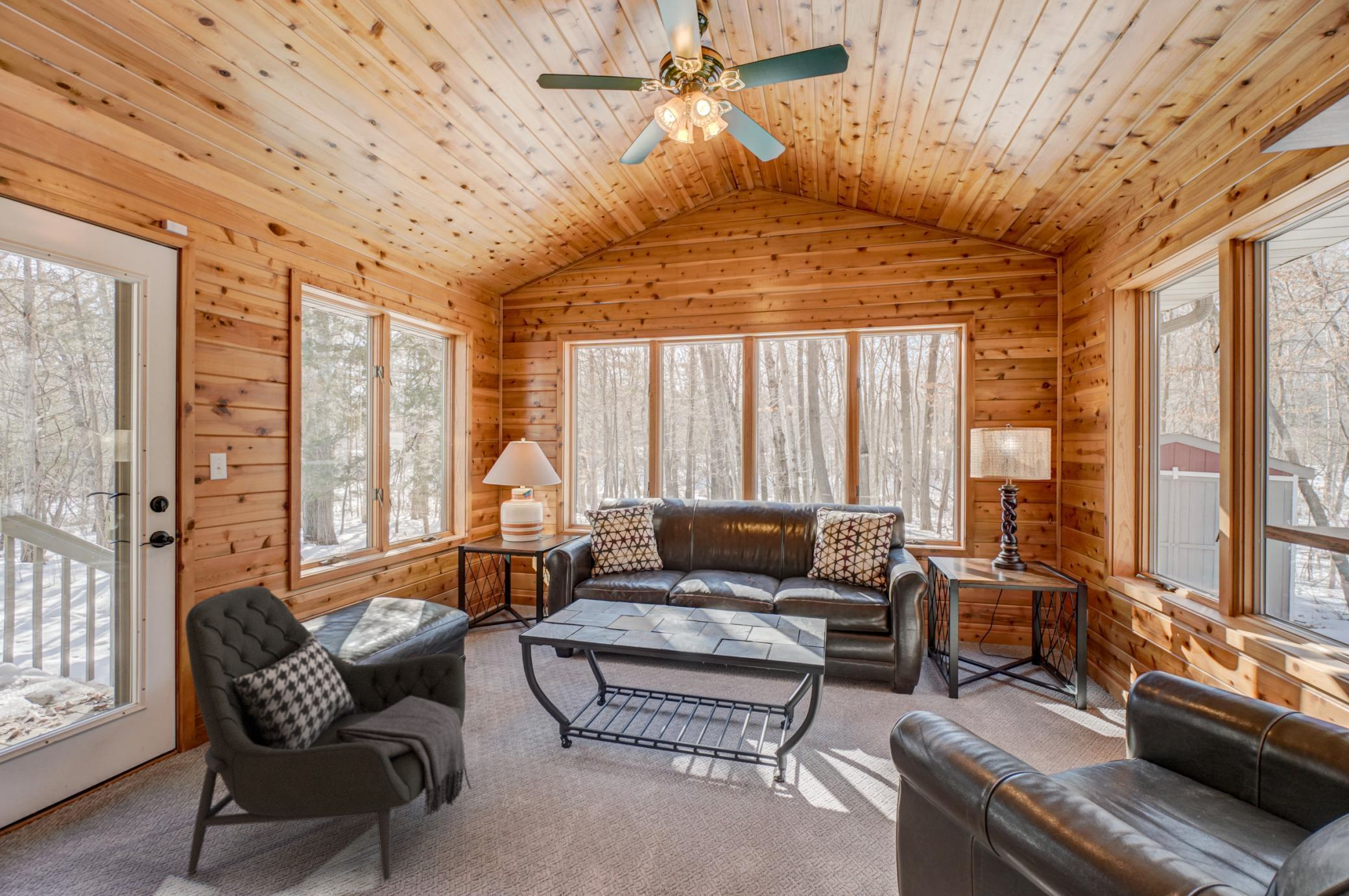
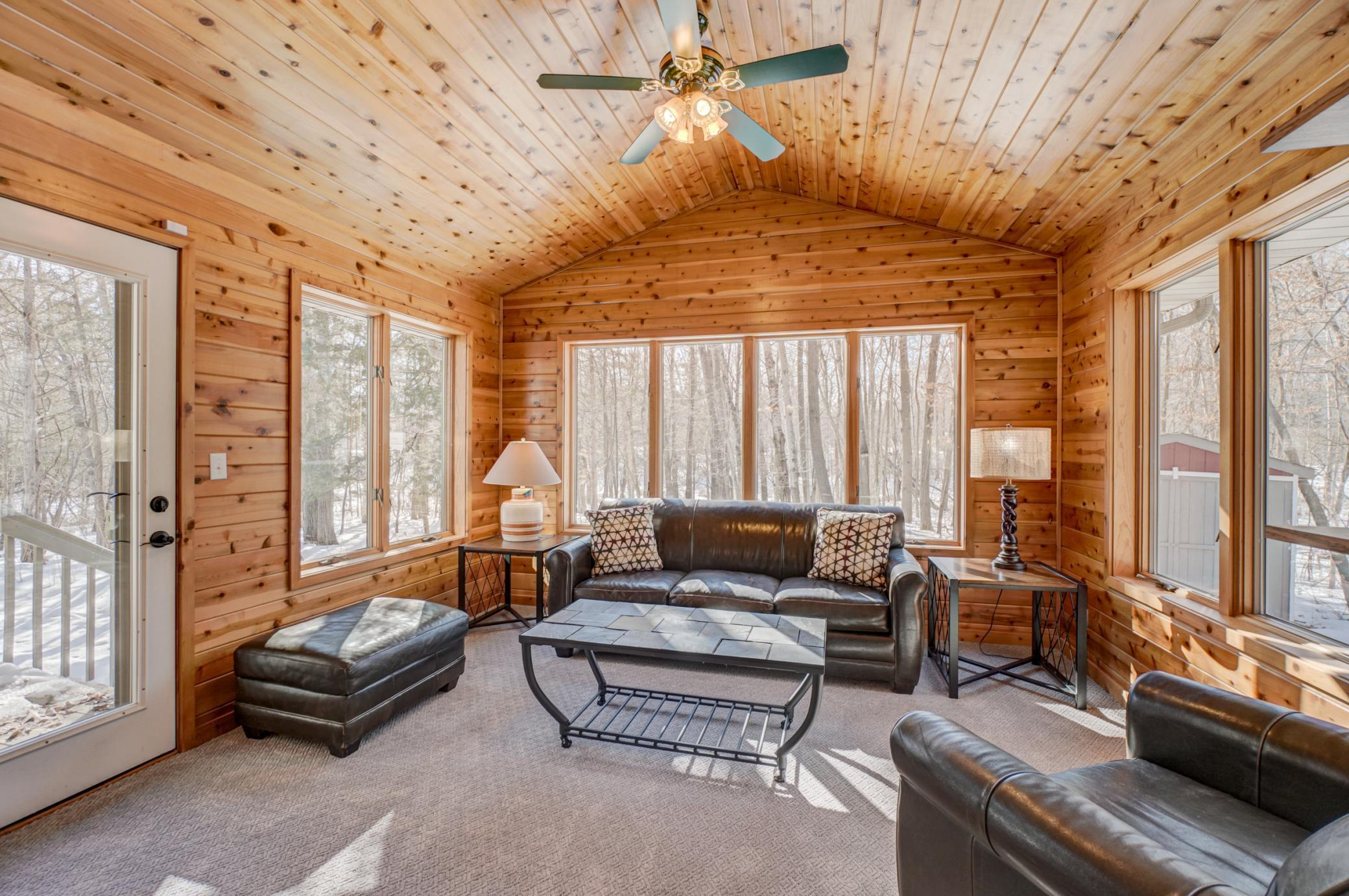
- armchair [185,585,472,881]
